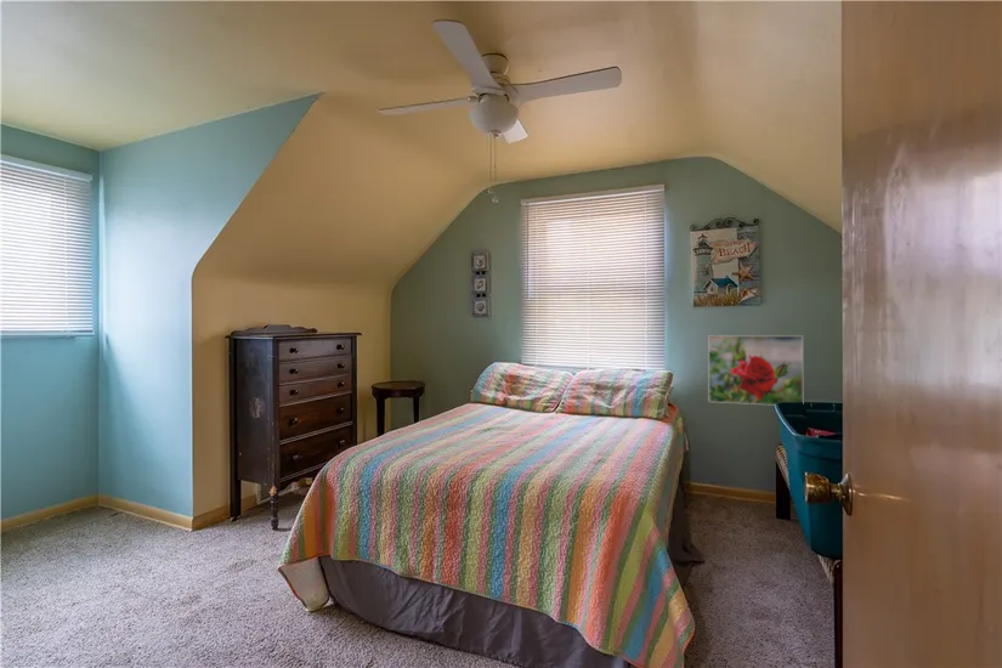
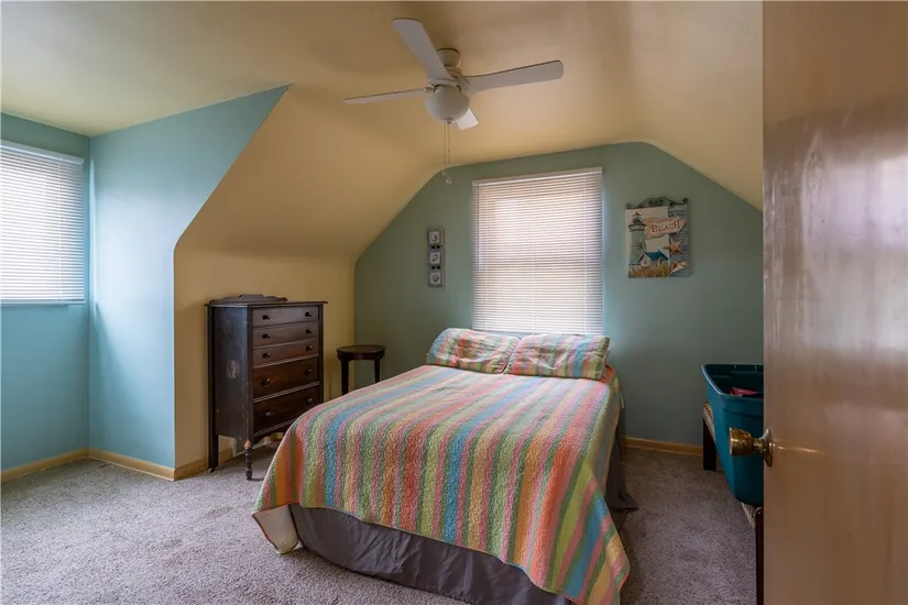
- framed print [707,334,804,406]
